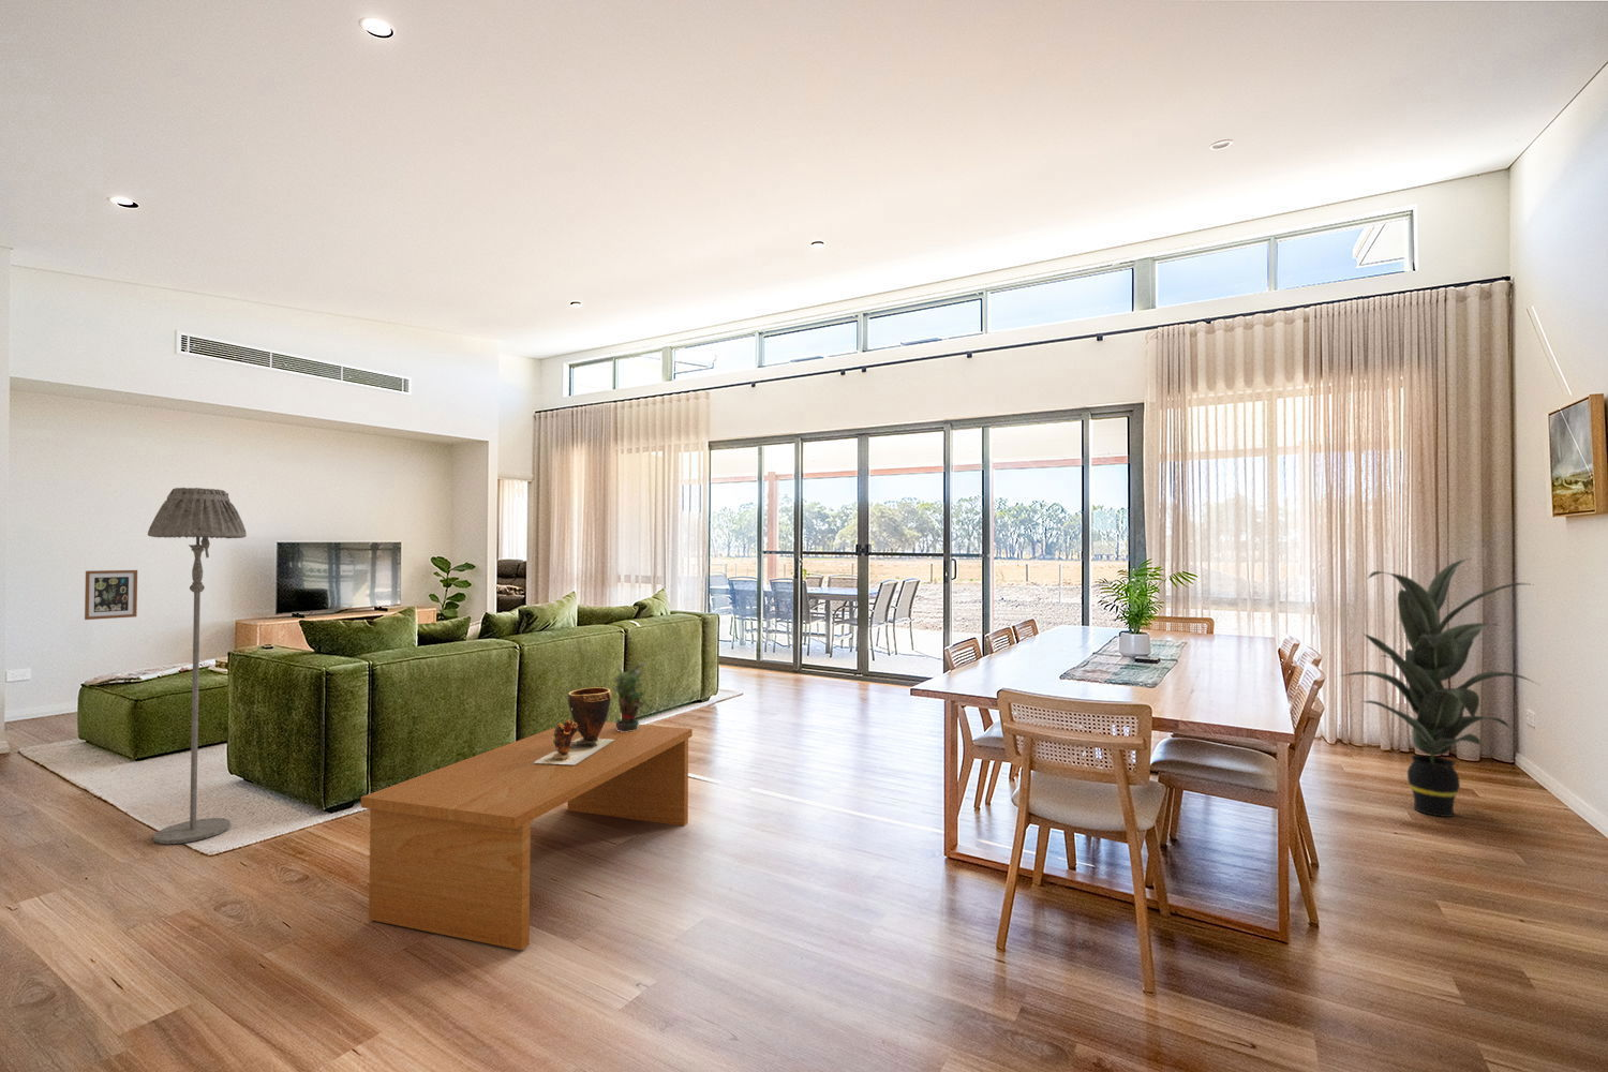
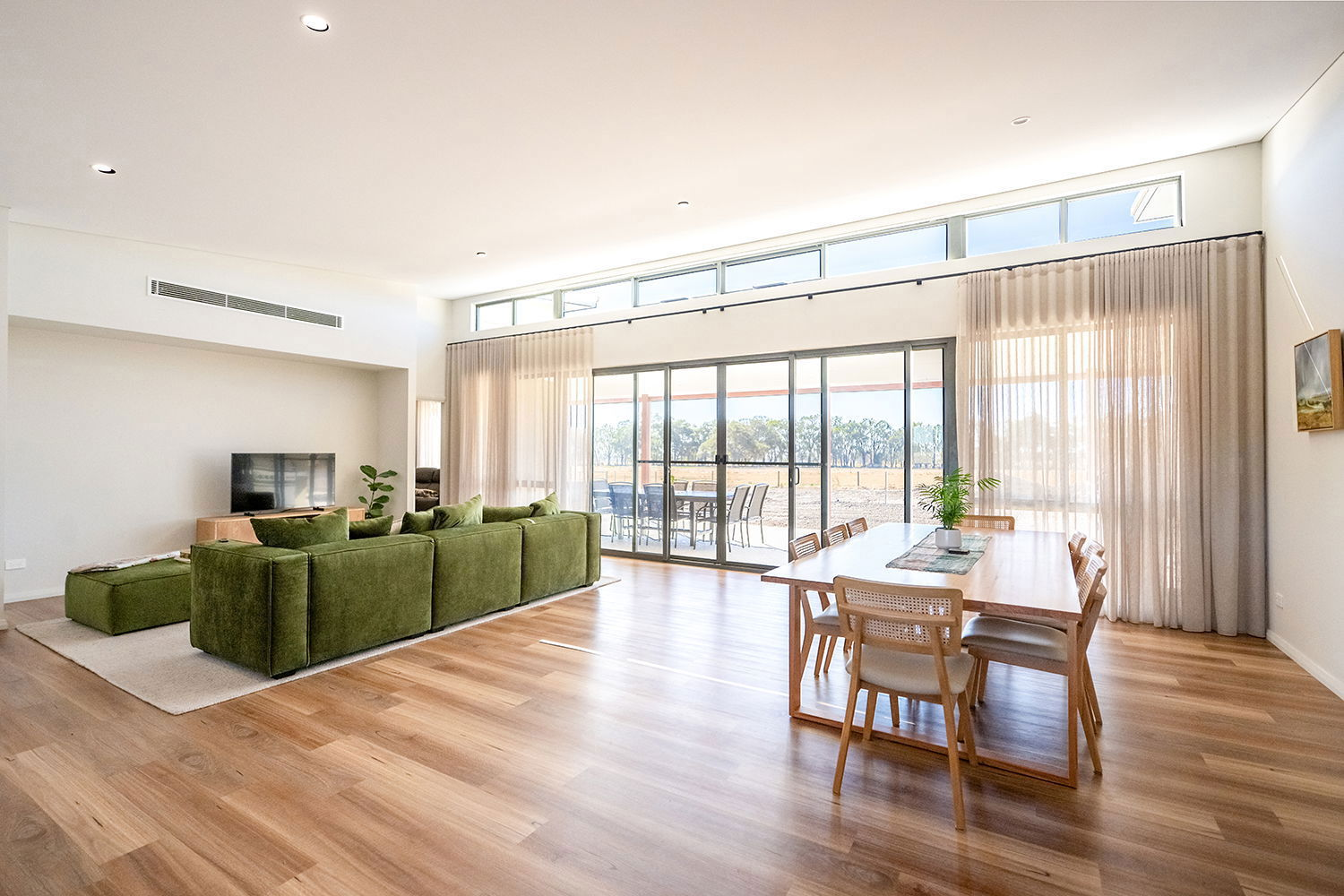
- wall art [84,570,139,621]
- indoor plant [1338,558,1542,818]
- coffee table [360,720,694,951]
- potted plant [613,660,648,732]
- floor lamp [147,487,248,845]
- clay pot [534,686,614,765]
